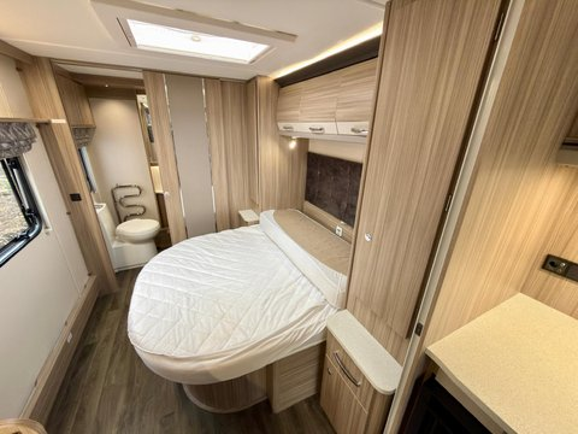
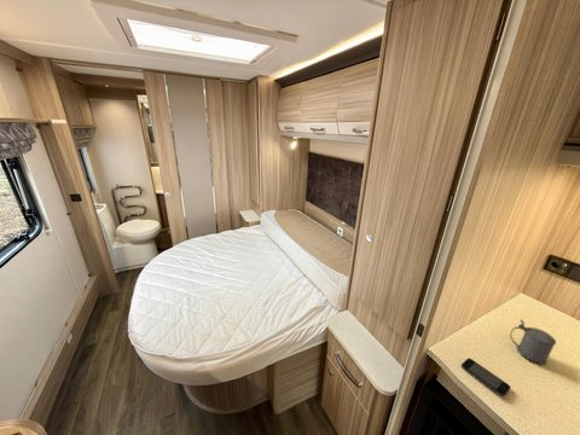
+ smartphone [460,358,511,399]
+ beer stein [510,319,557,366]
